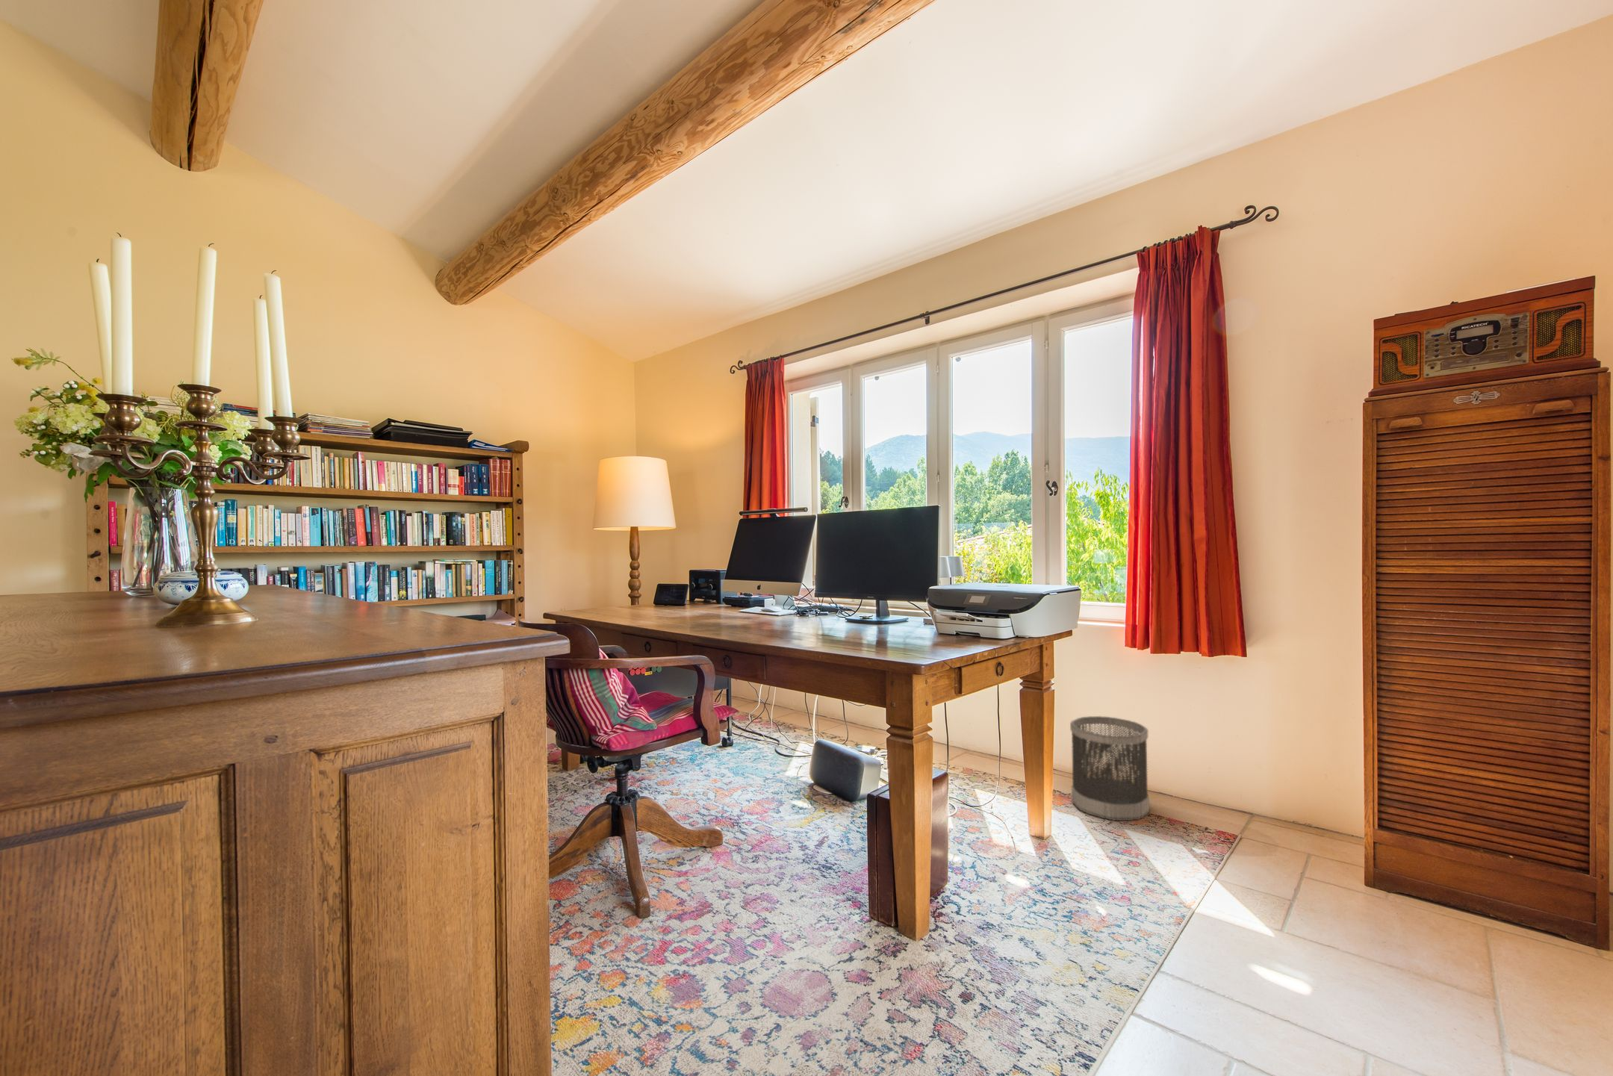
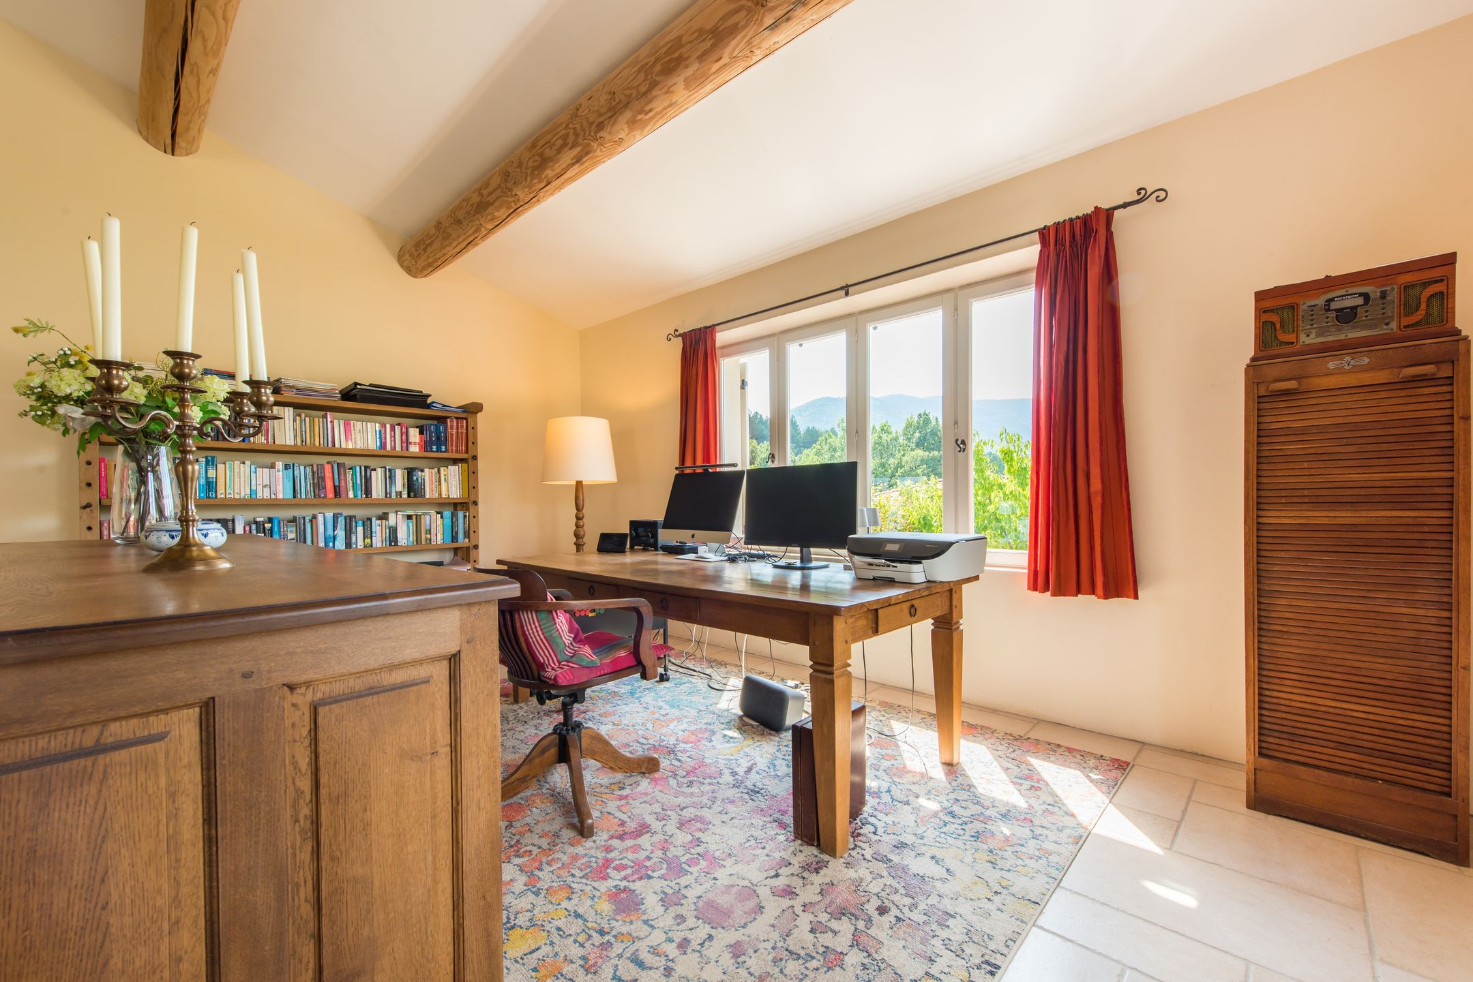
- wastebasket [1069,716,1151,821]
